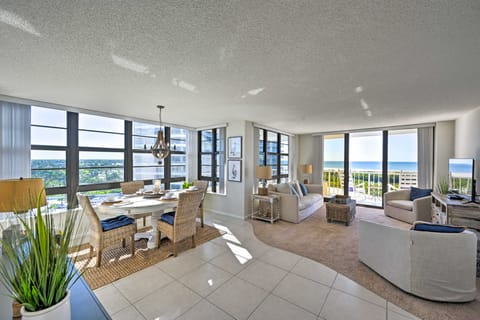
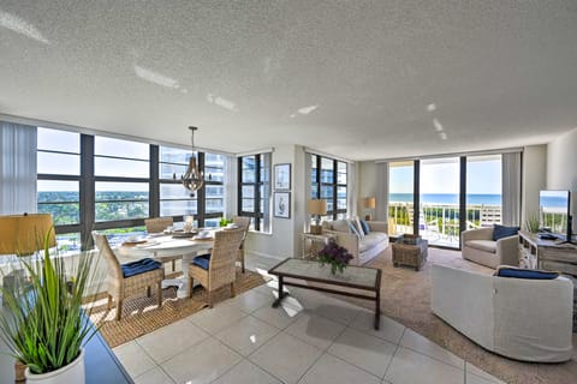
+ coffee table [267,257,383,332]
+ bouquet [316,241,355,275]
